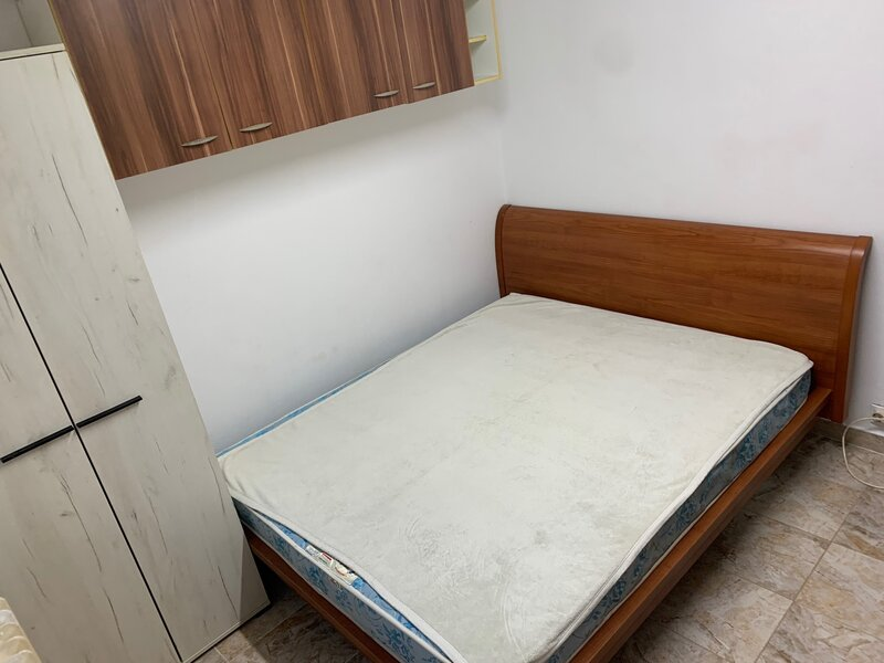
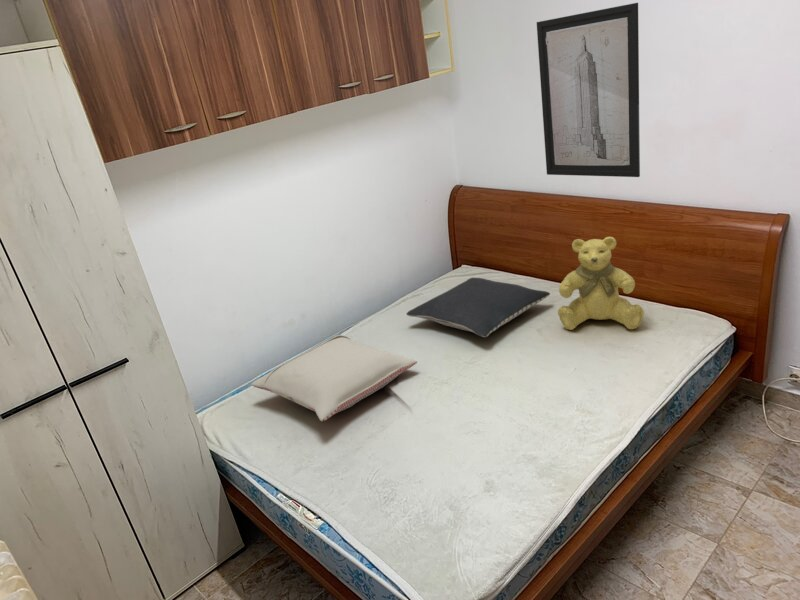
+ wall art [536,2,641,178]
+ pillow [250,334,418,422]
+ pillow [405,277,551,338]
+ teddy bear [557,236,645,331]
